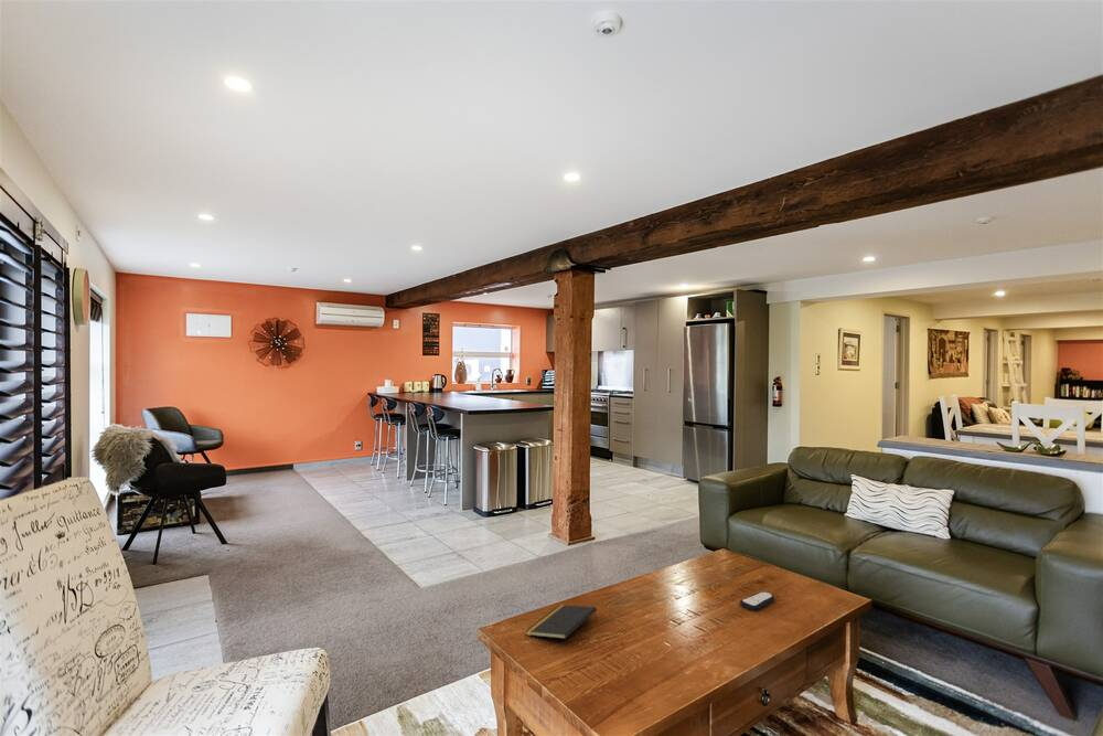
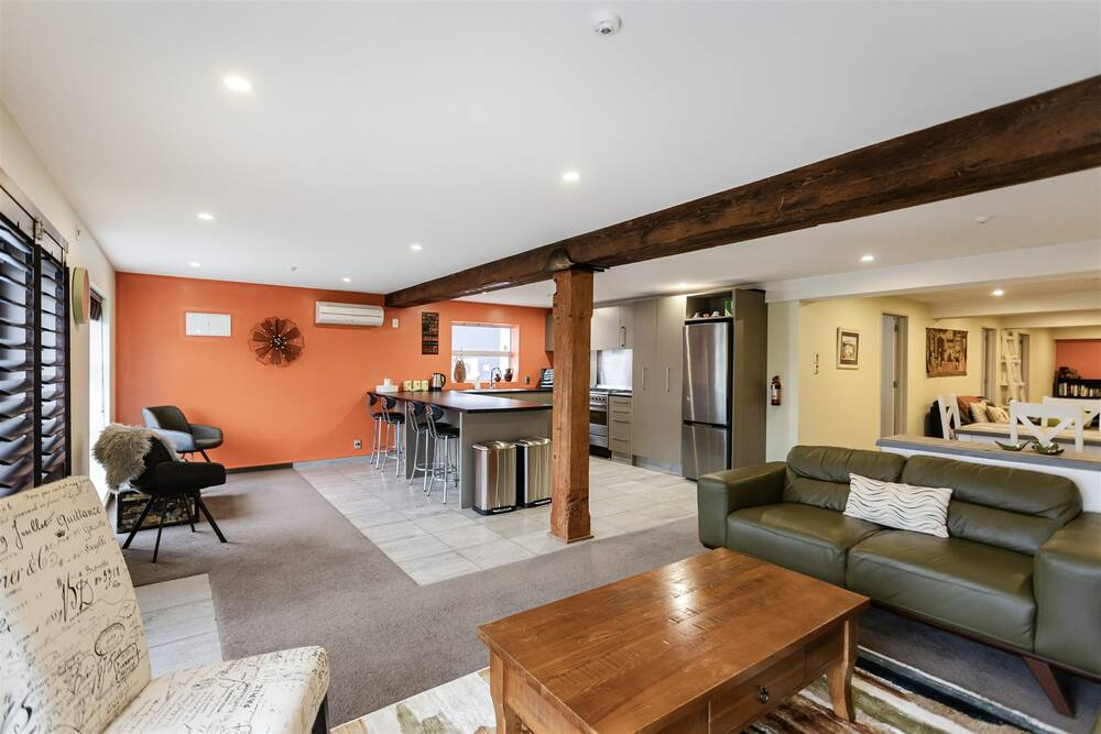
- notepad [525,604,598,640]
- remote control [739,590,775,611]
